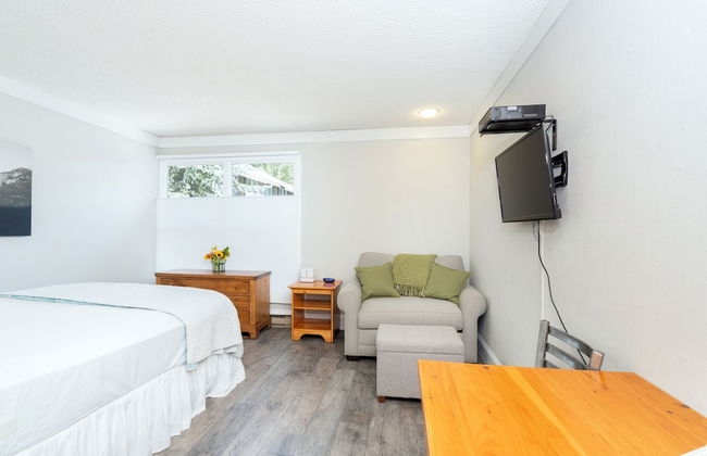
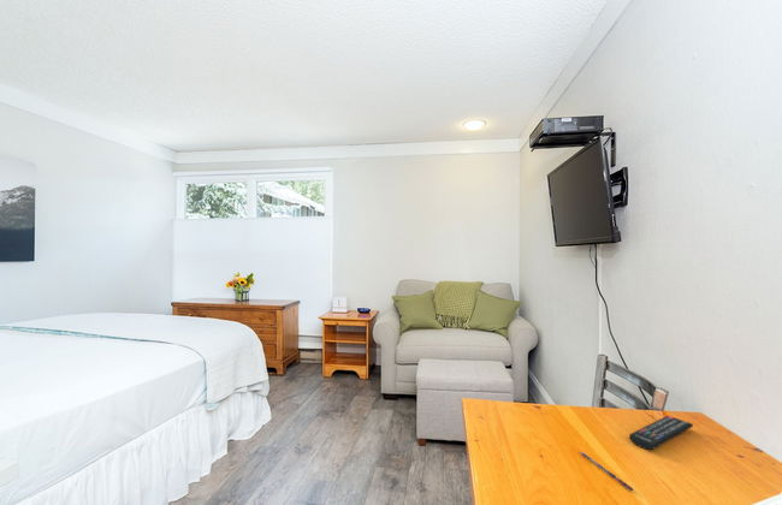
+ pen [579,451,635,492]
+ remote control [628,415,694,451]
